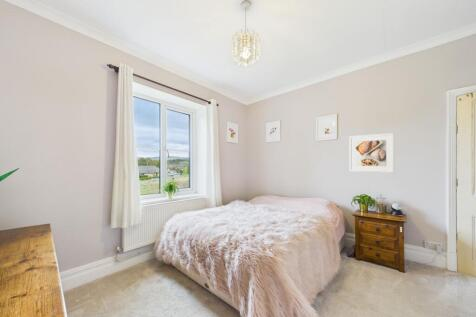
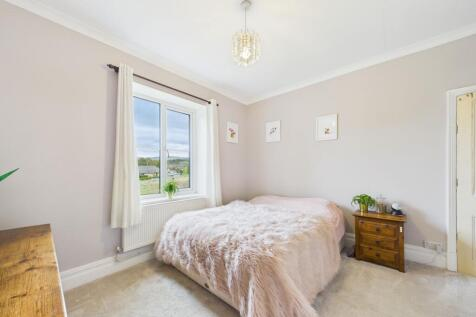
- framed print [348,132,395,174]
